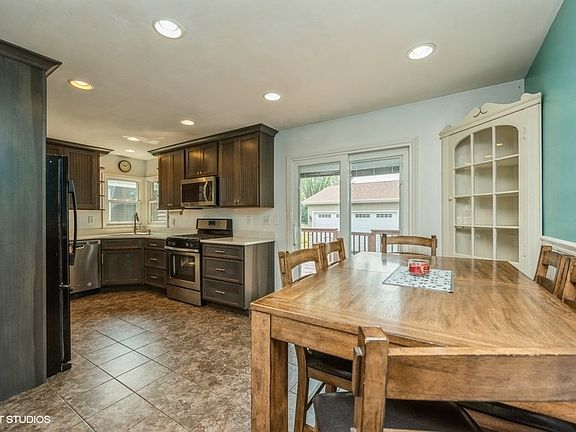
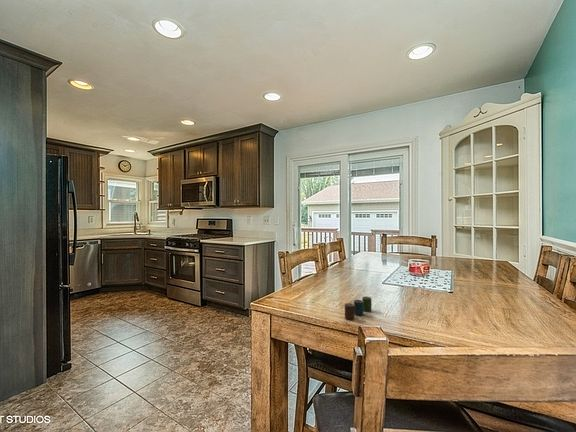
+ cup [344,296,373,320]
